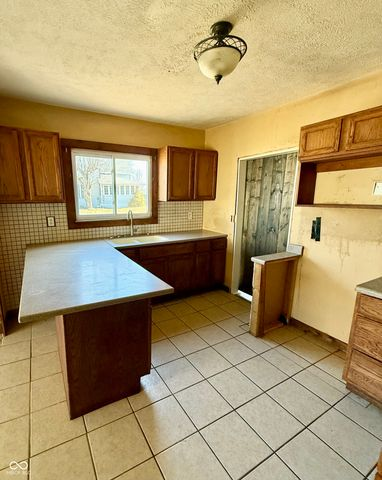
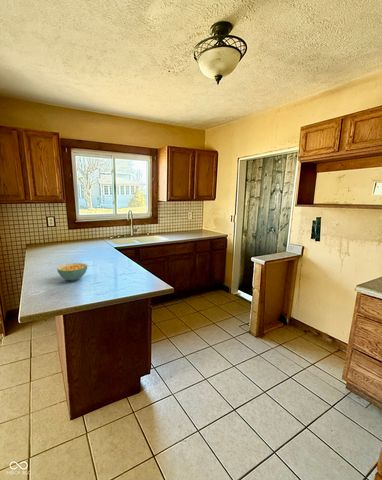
+ cereal bowl [56,262,88,282]
